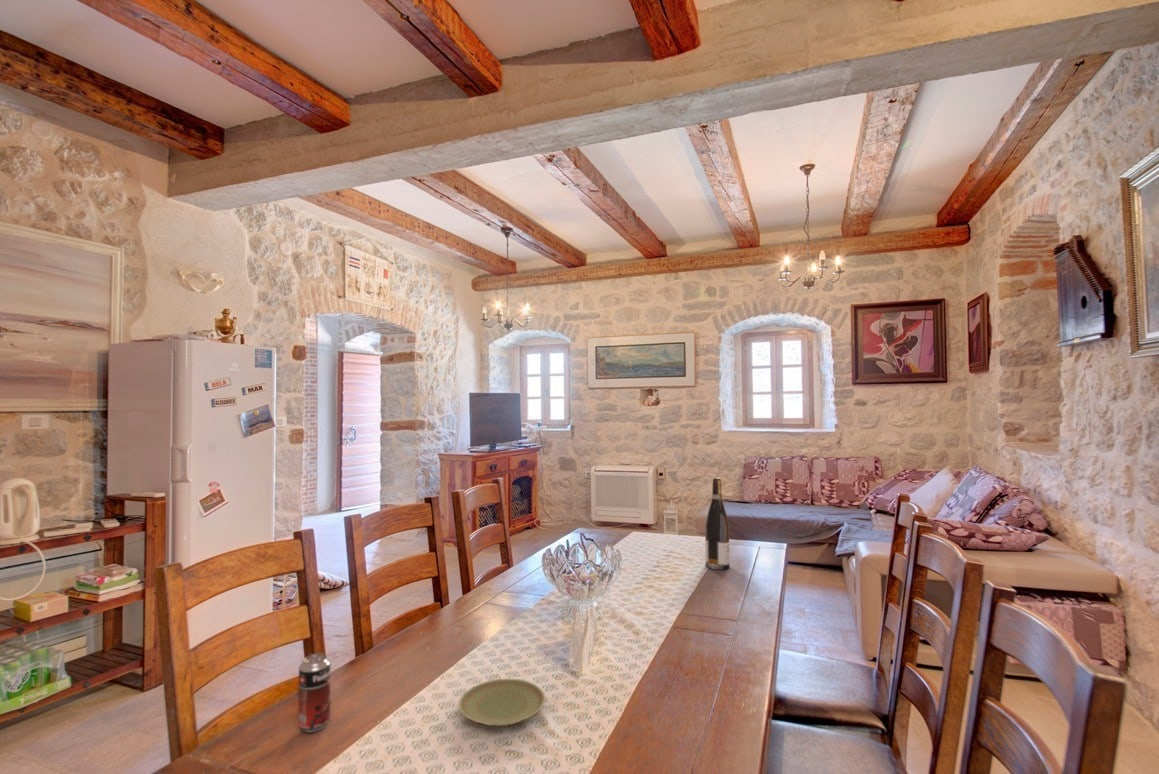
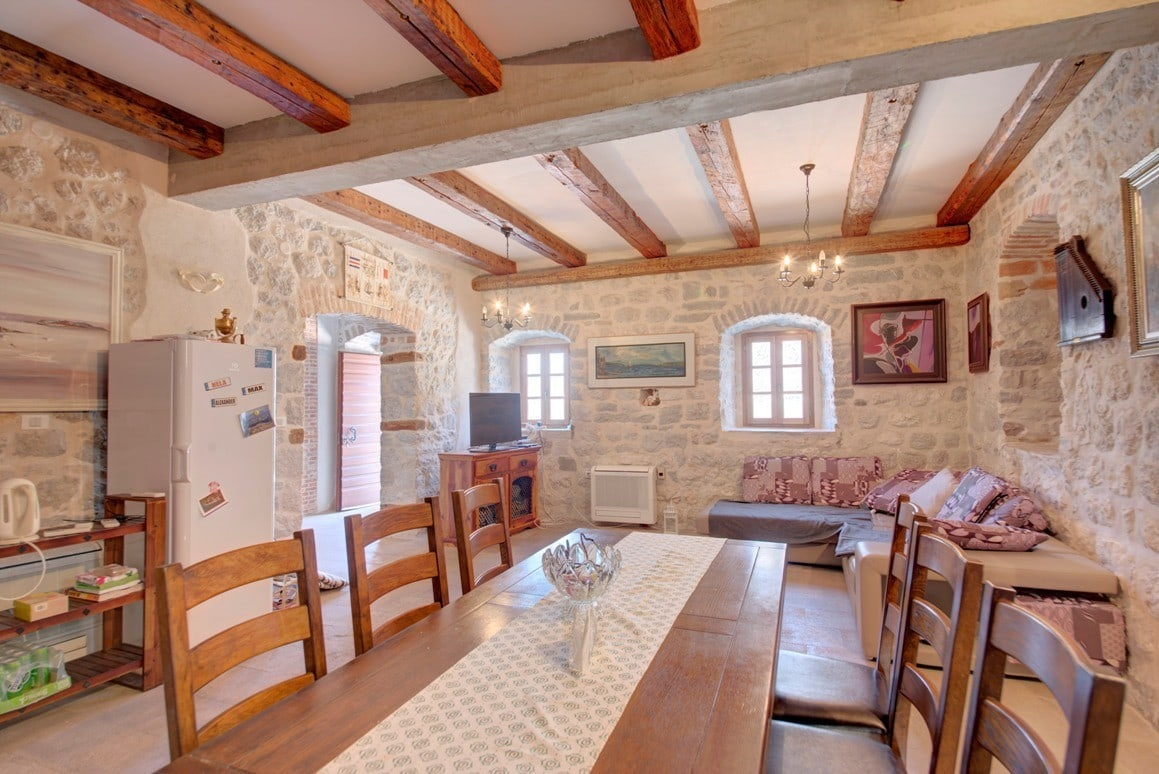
- plate [458,678,546,727]
- beverage can [297,652,331,733]
- wine bottle [704,477,730,571]
